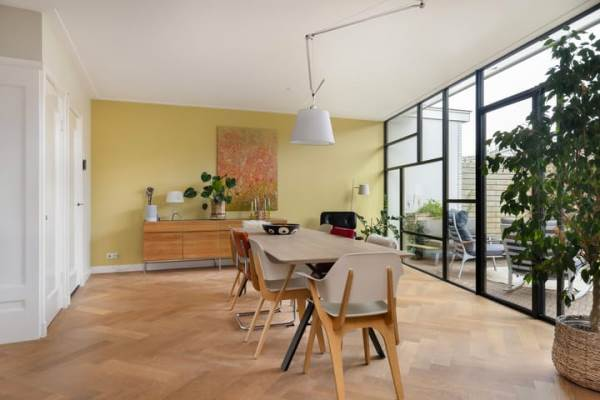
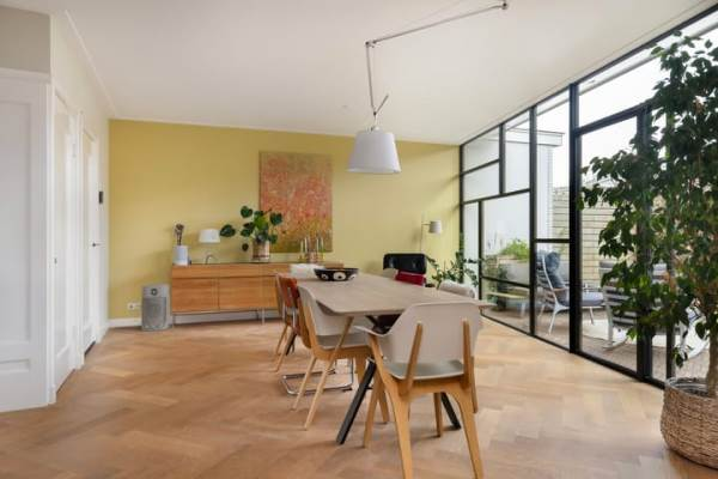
+ air purifier [140,283,171,332]
